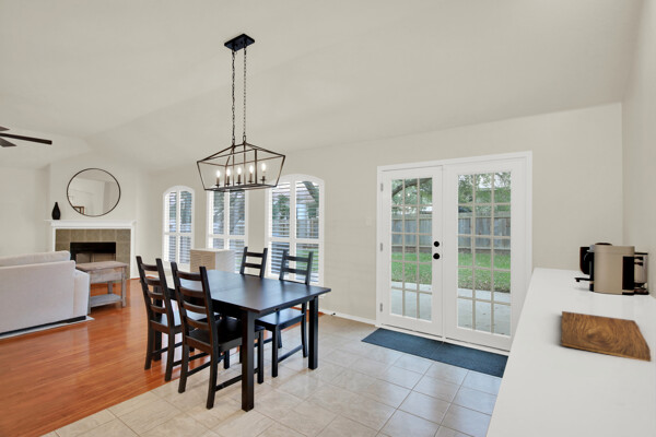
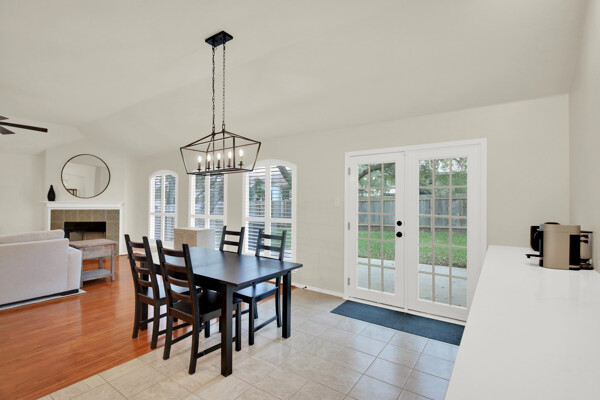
- cutting board [560,310,653,363]
